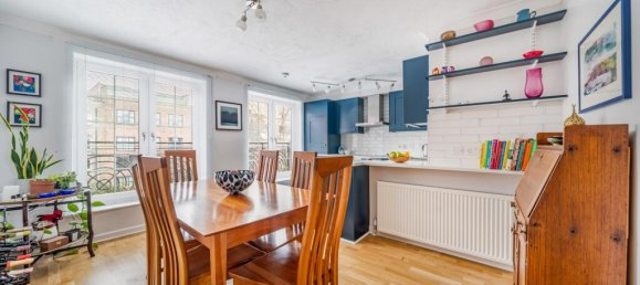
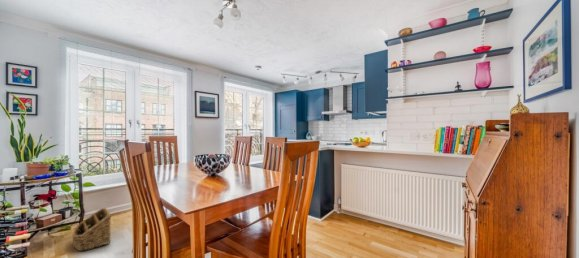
+ basket [71,207,112,252]
